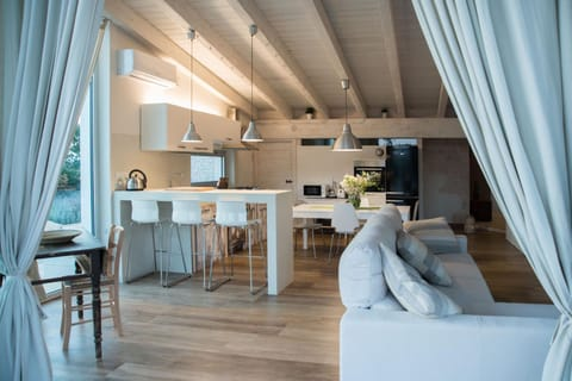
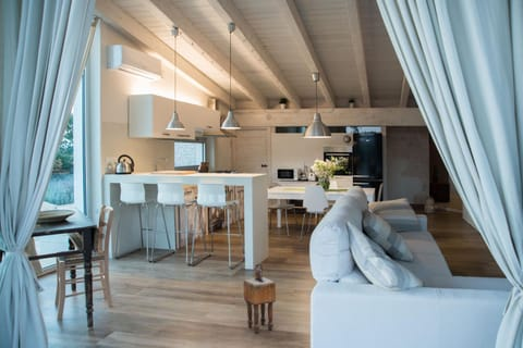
+ stool [243,263,277,334]
